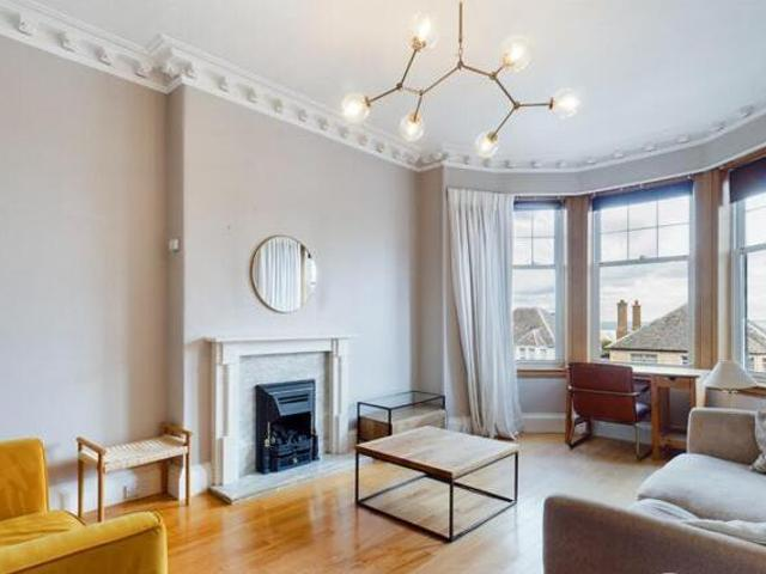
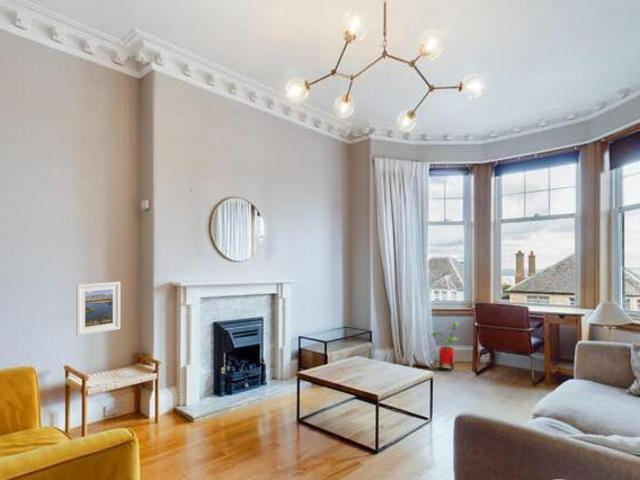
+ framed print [75,281,121,337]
+ house plant [430,321,462,373]
